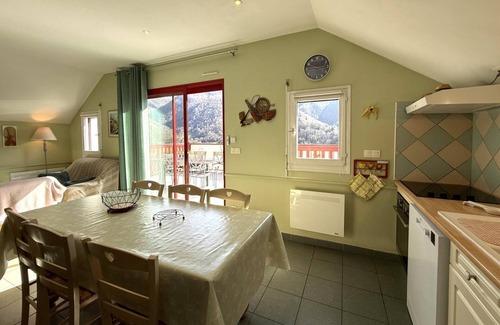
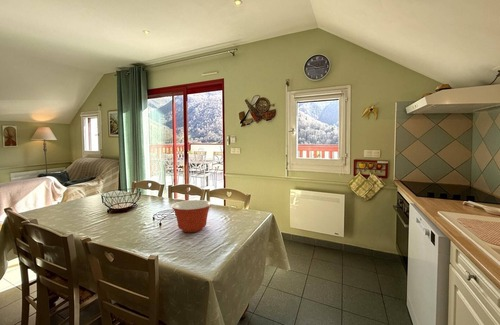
+ mixing bowl [170,199,213,233]
